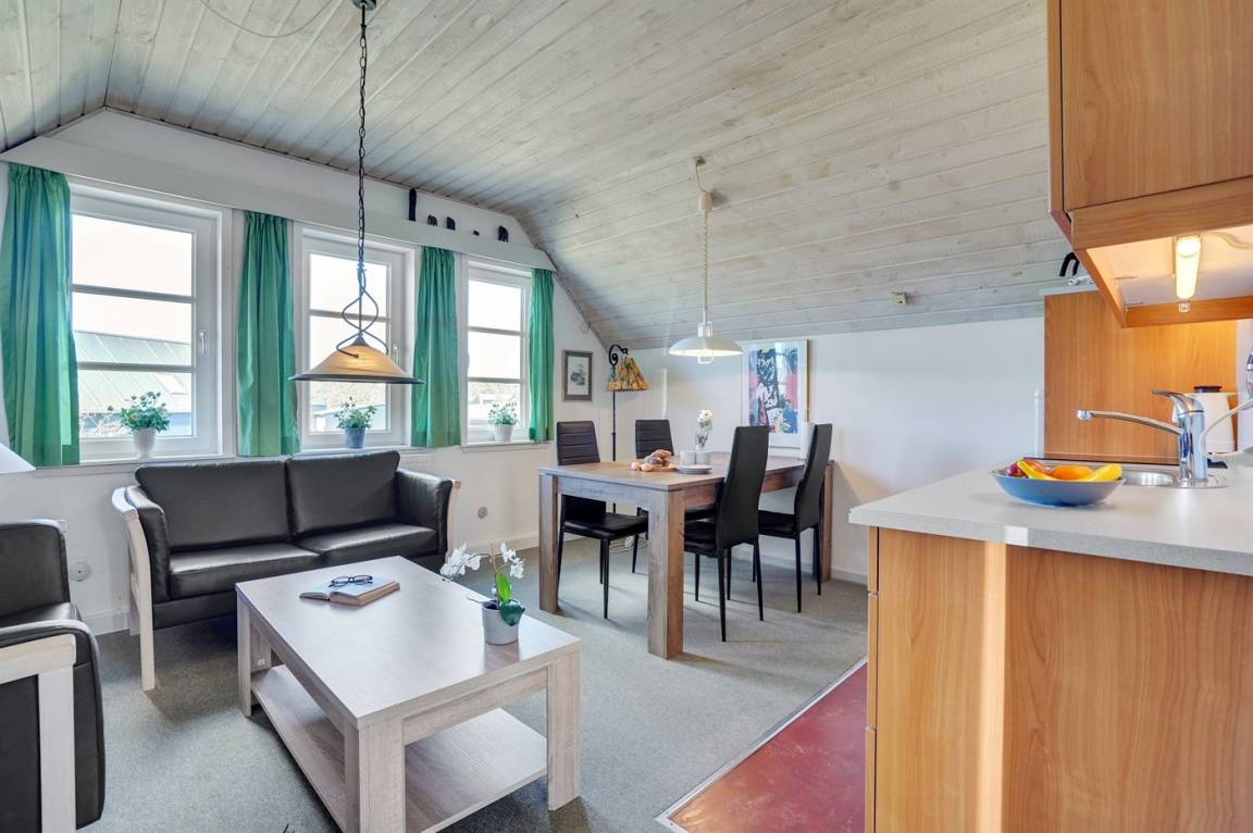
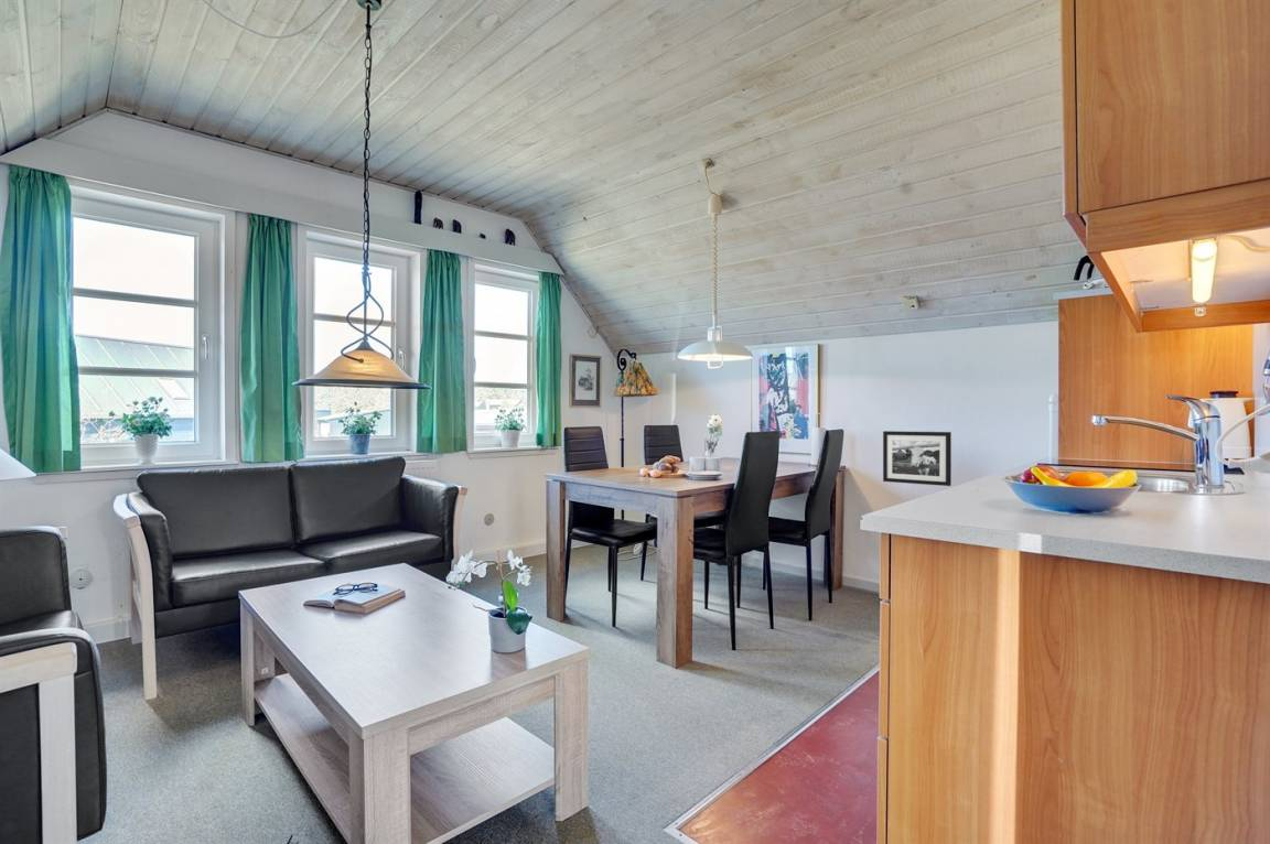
+ picture frame [882,430,952,487]
